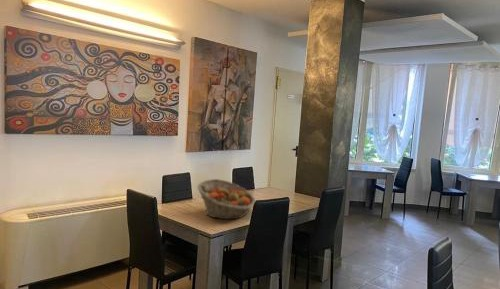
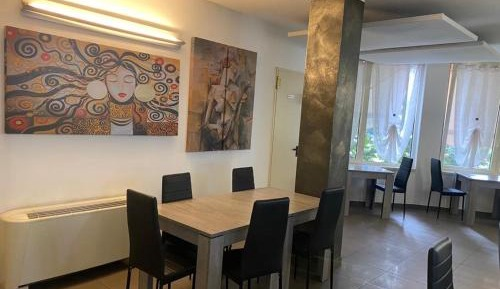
- fruit basket [196,178,256,220]
